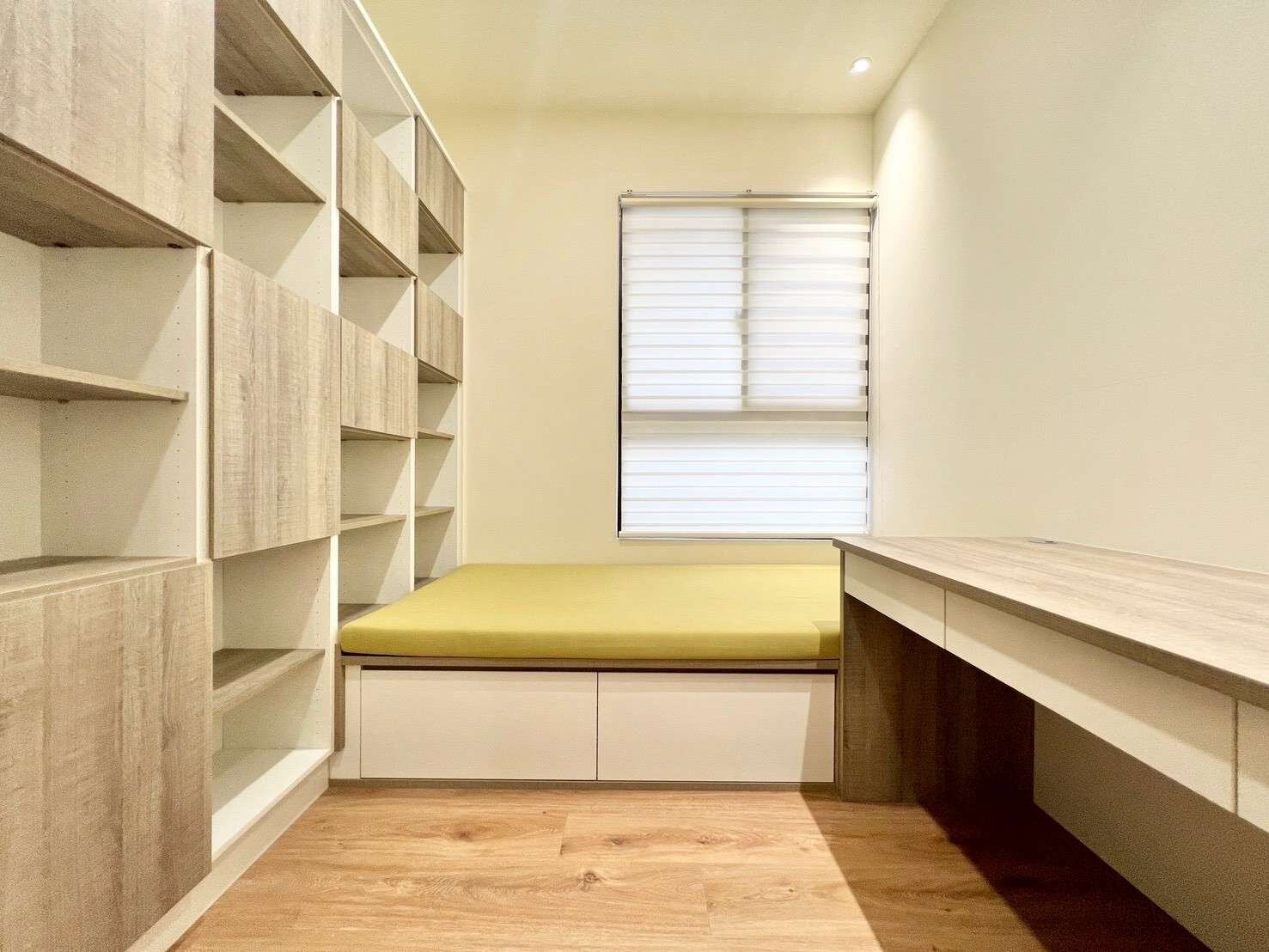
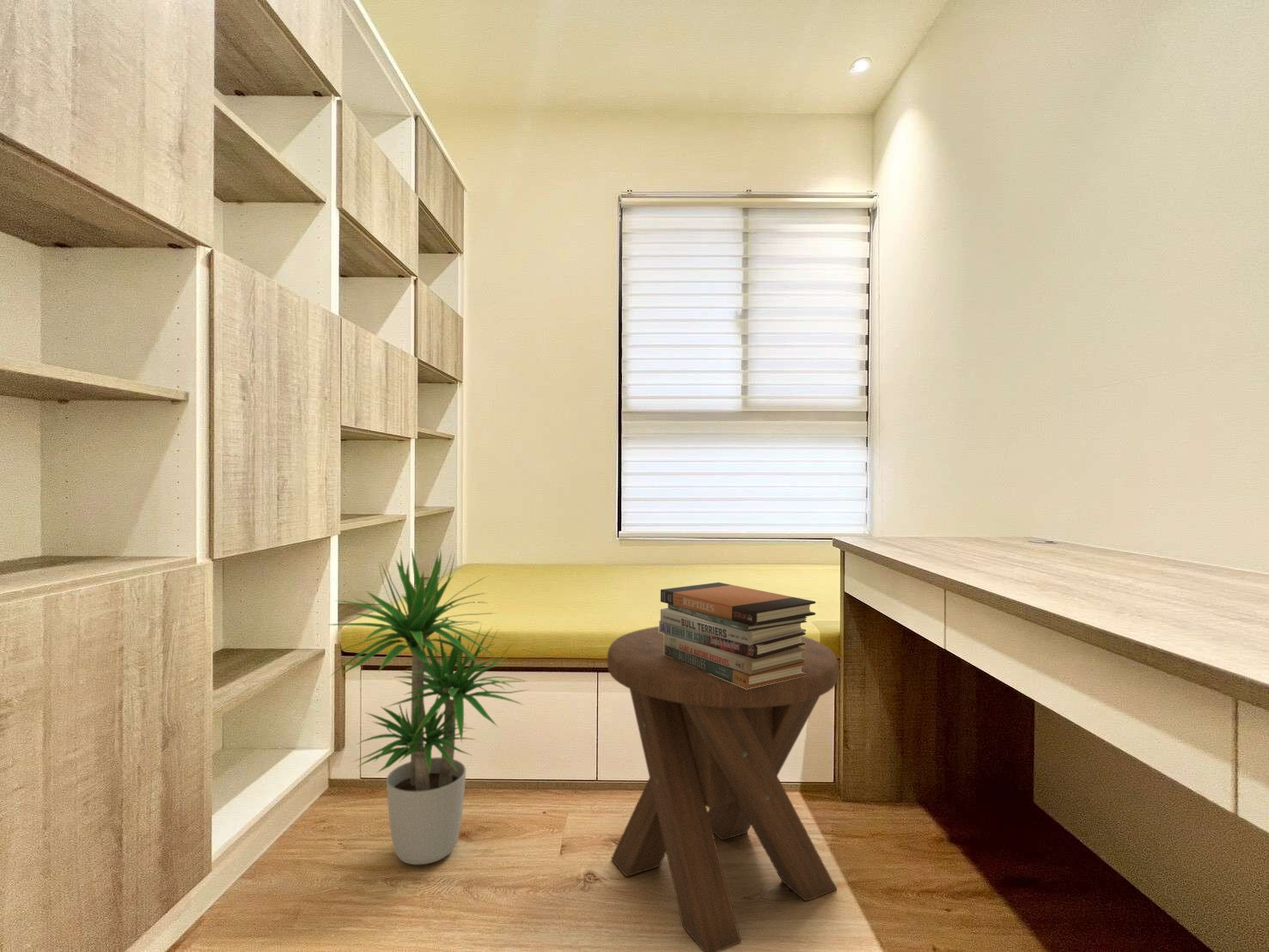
+ book stack [658,582,816,689]
+ potted plant [327,549,531,865]
+ music stool [607,626,839,952]
